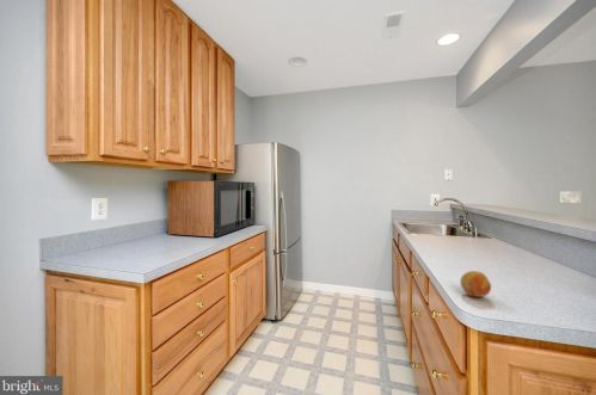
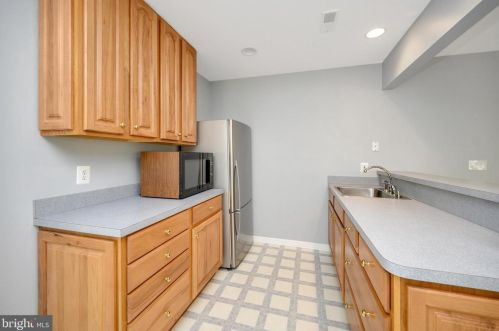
- fruit [459,270,492,298]
